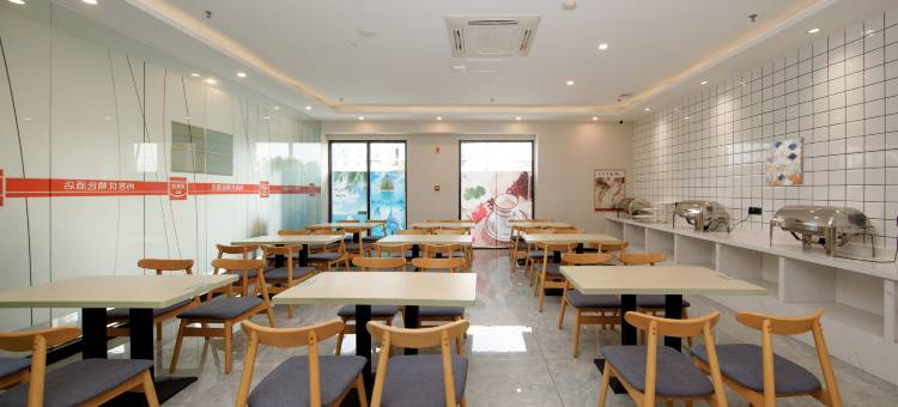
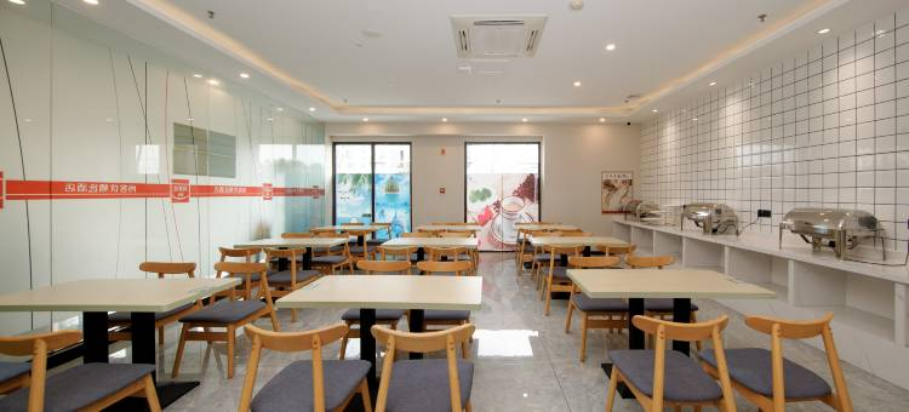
- wall art [764,136,806,187]
